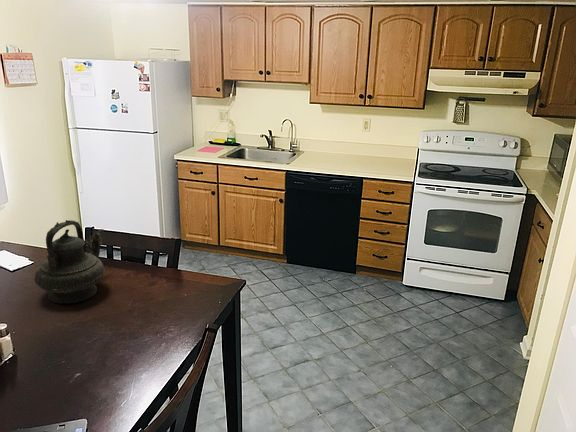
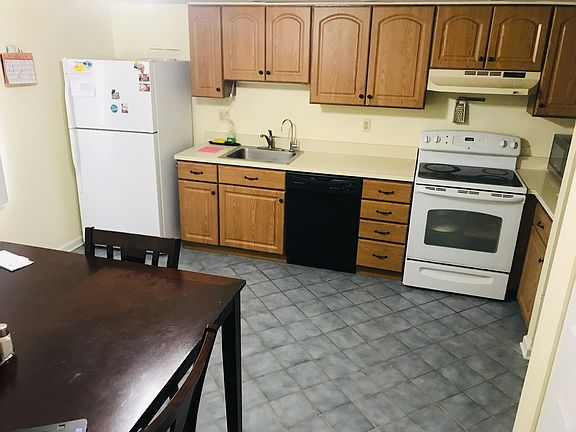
- teapot [33,219,106,305]
